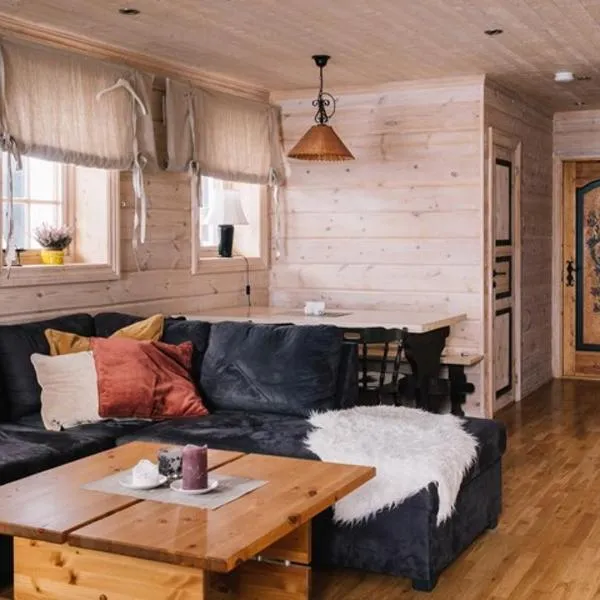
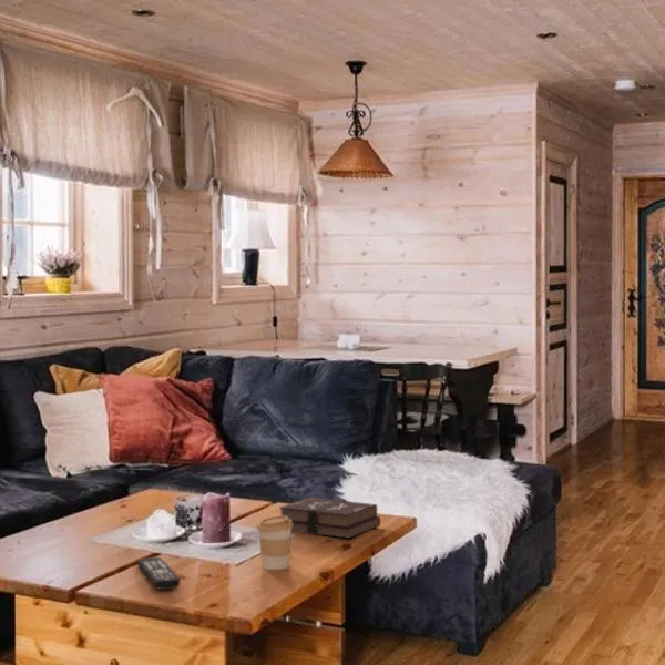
+ hardback book [278,497,381,540]
+ remote control [136,556,182,591]
+ coffee cup [256,515,293,571]
